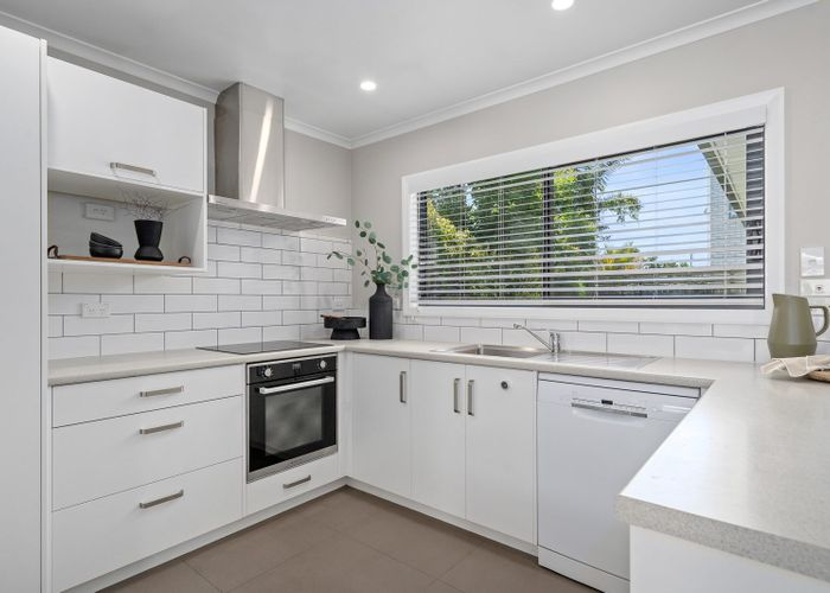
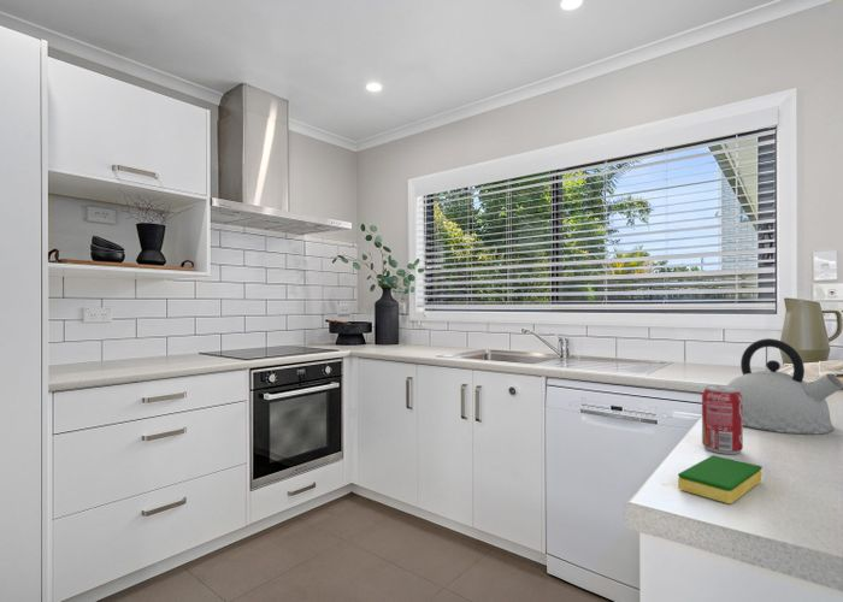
+ kettle [725,337,843,436]
+ beverage can [701,384,744,455]
+ dish sponge [677,454,762,504]
